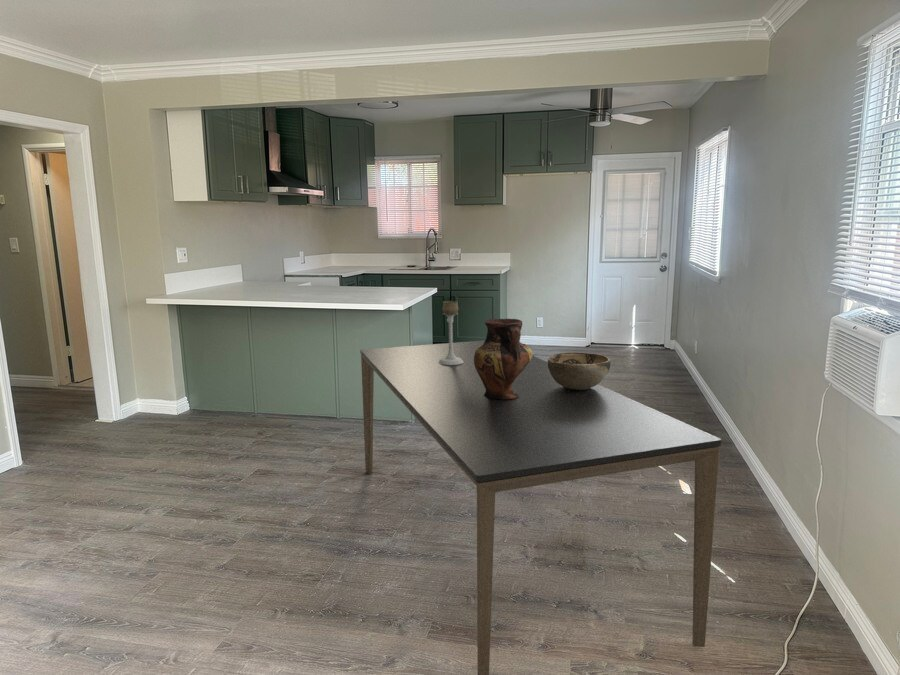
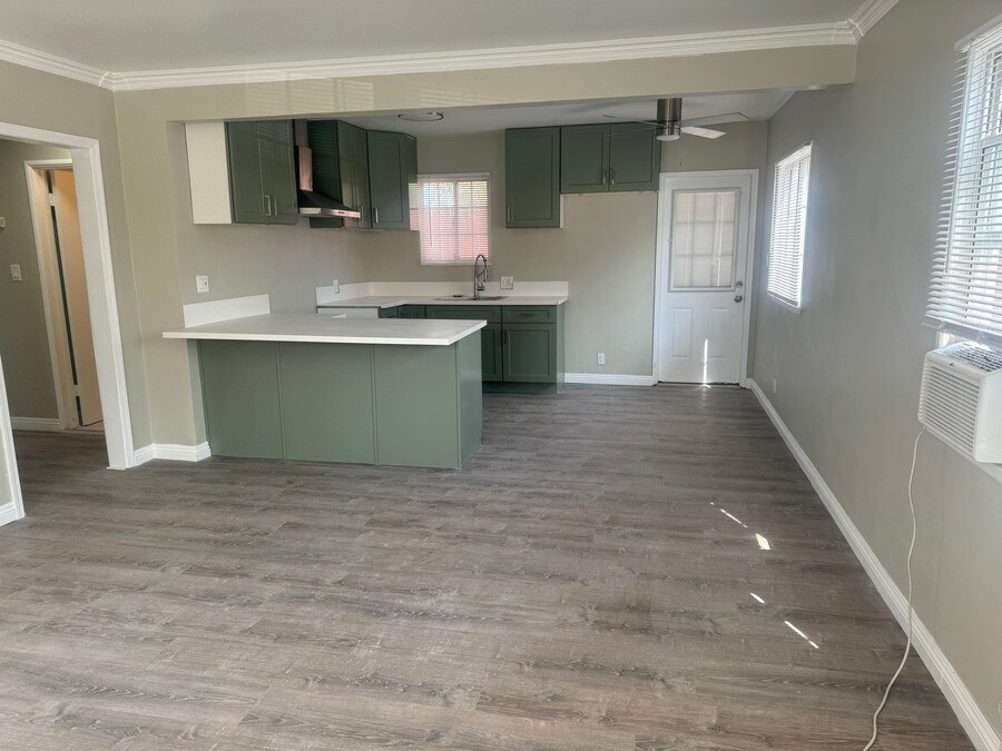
- decorative bowl [547,351,611,390]
- vase [474,318,533,399]
- candle holder [439,300,463,365]
- dining table [359,340,722,675]
